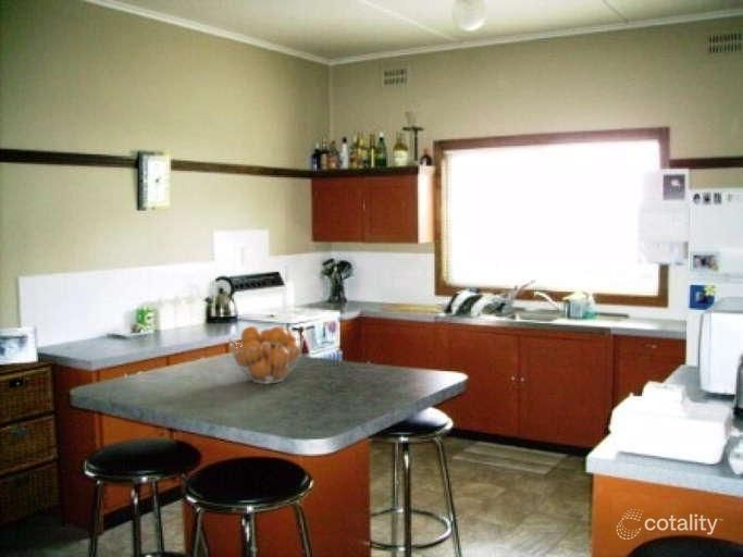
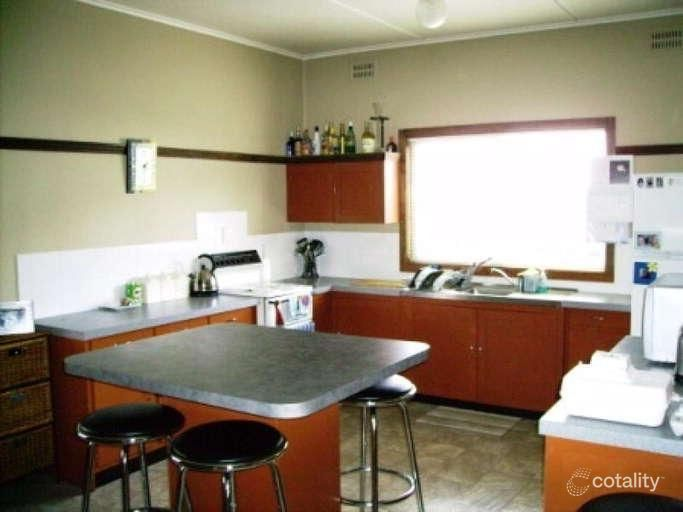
- fruit basket [227,325,306,385]
